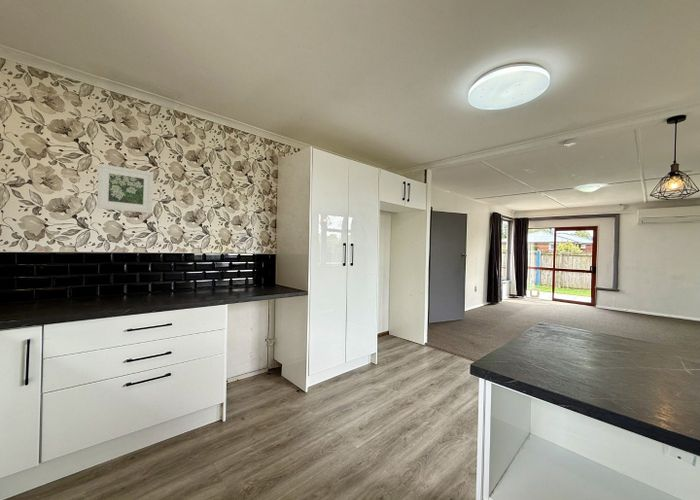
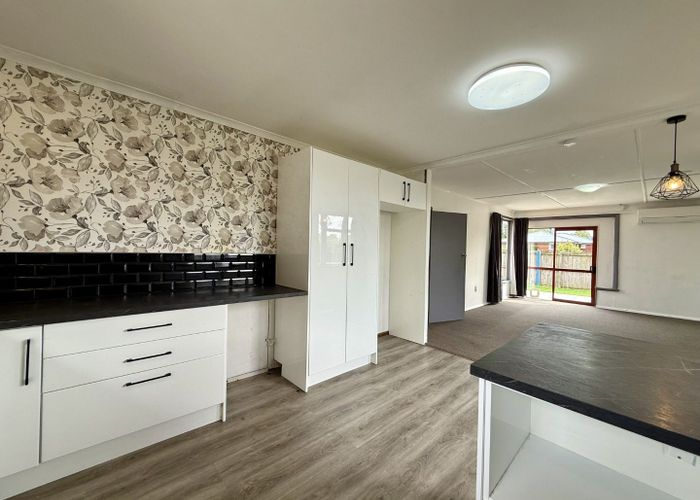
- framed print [96,163,154,214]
